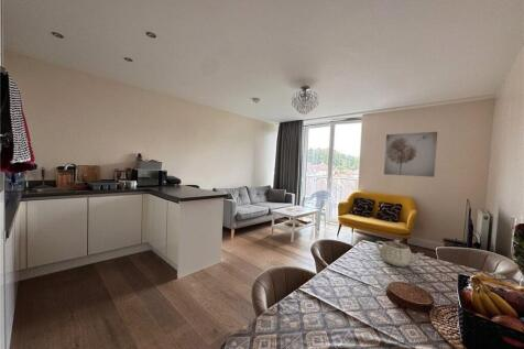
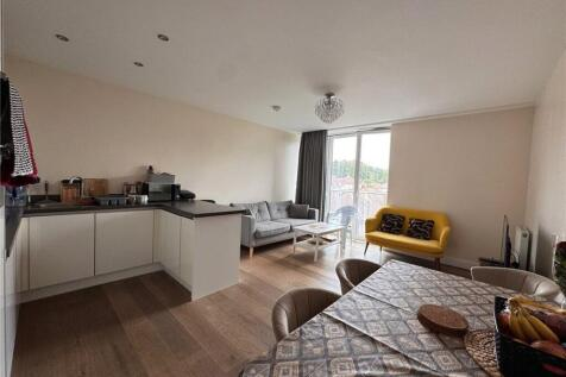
- teapot [374,239,425,268]
- wall art [383,131,438,178]
